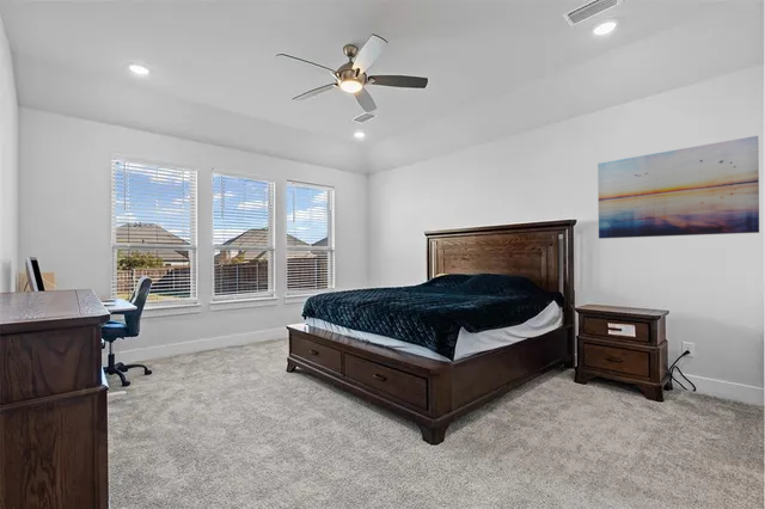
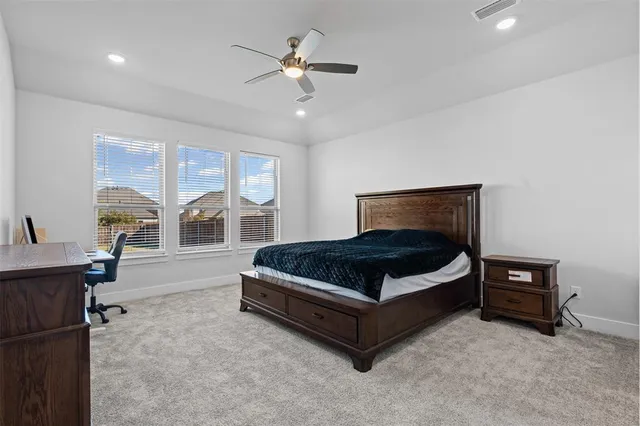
- wall art [596,135,760,240]
